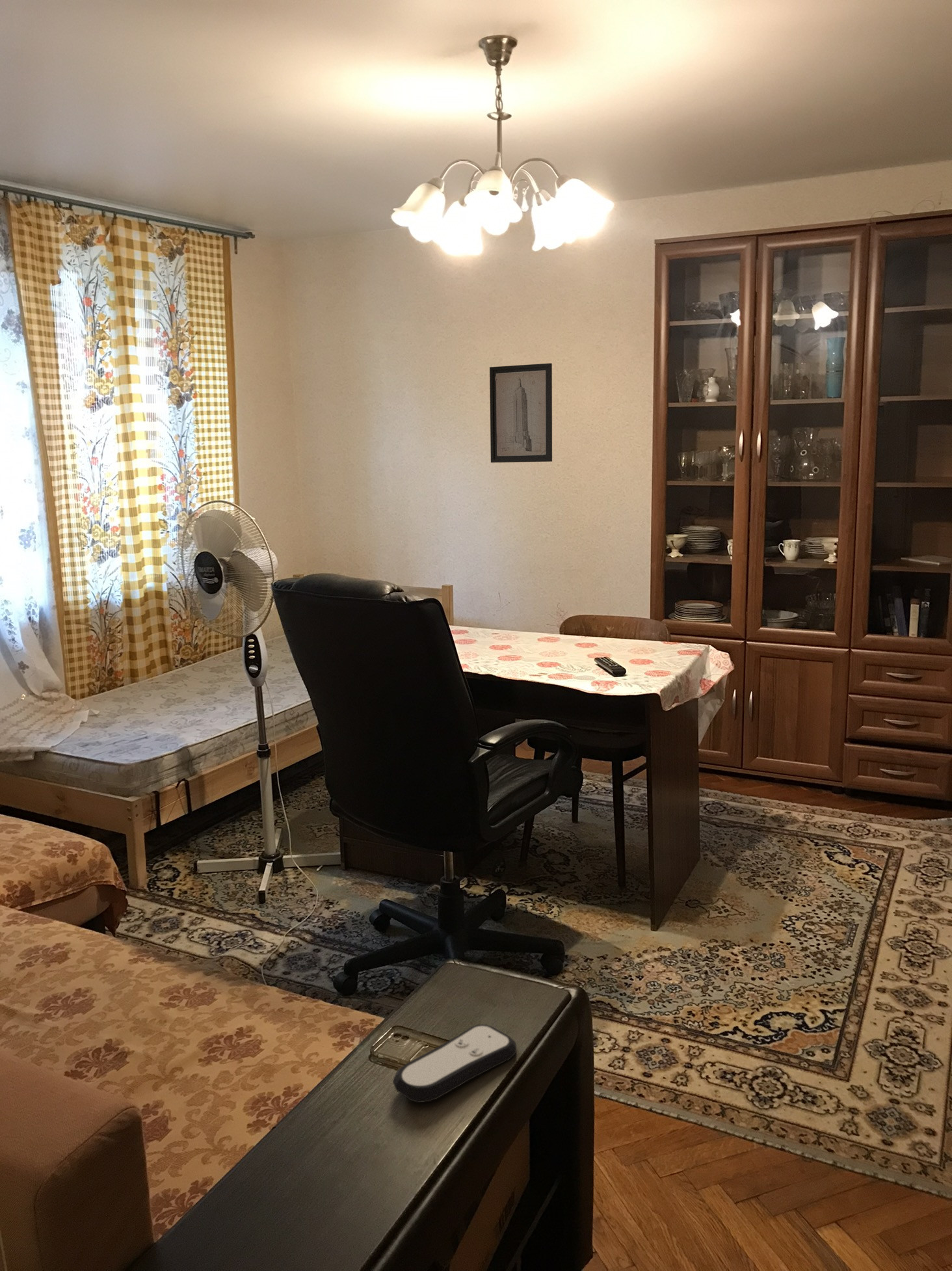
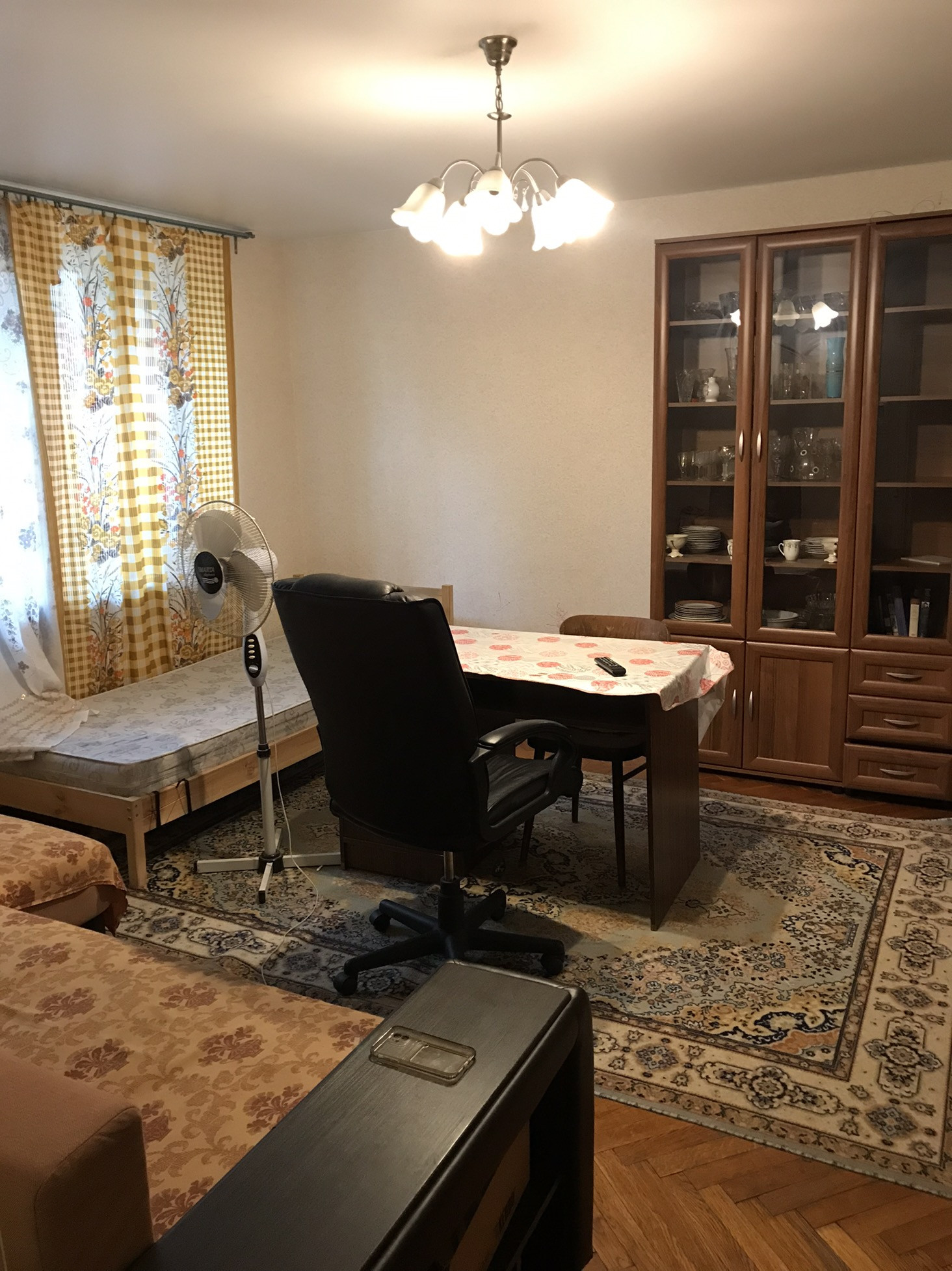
- wall art [489,362,553,463]
- remote control [392,1024,517,1103]
